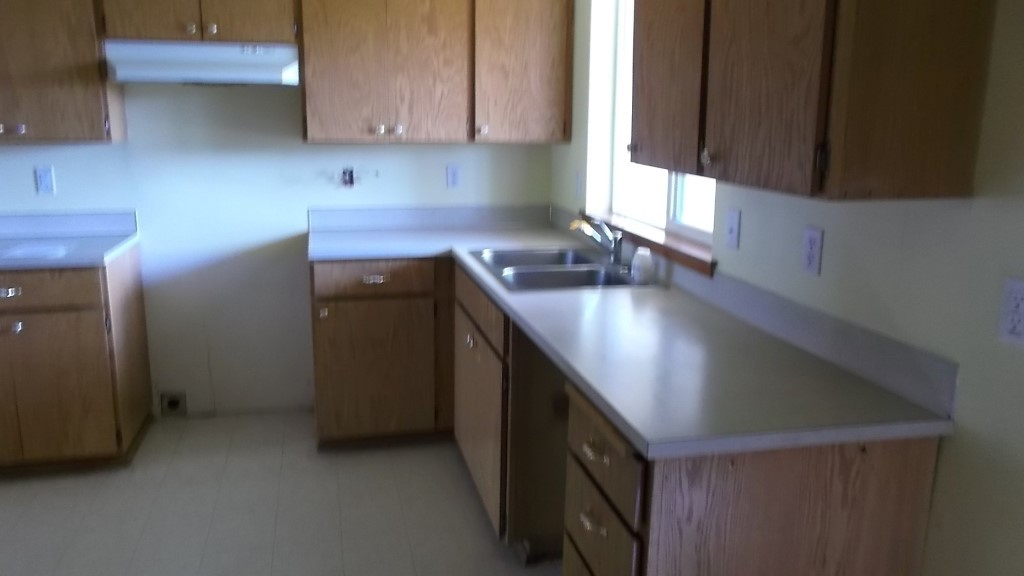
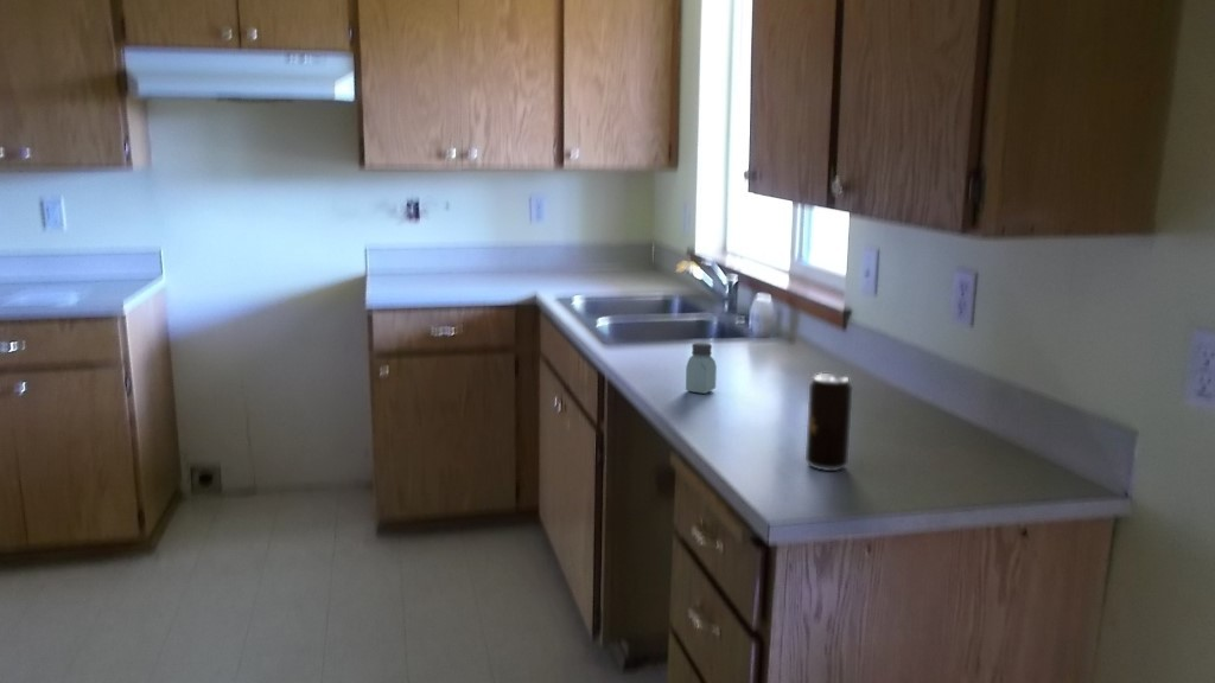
+ saltshaker [685,342,718,395]
+ beverage can [804,372,854,472]
